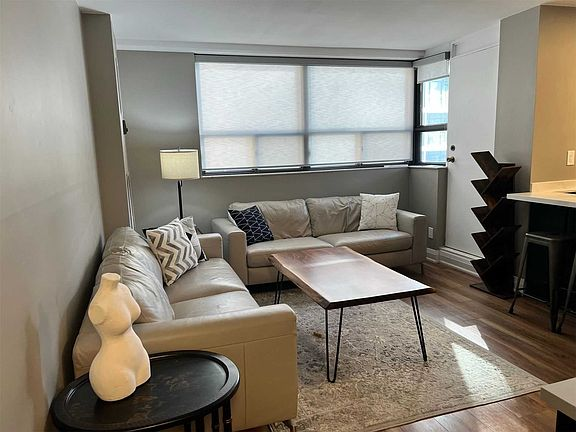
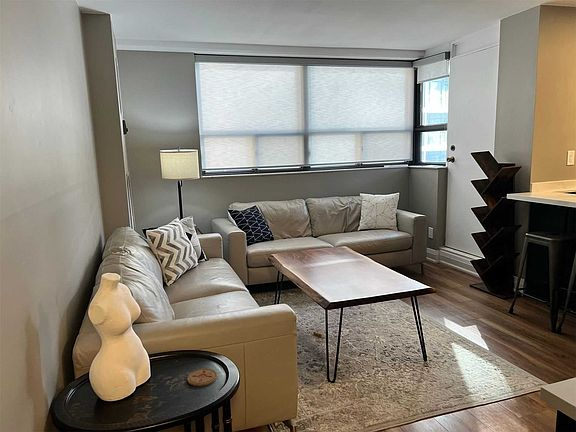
+ coaster [186,368,218,387]
